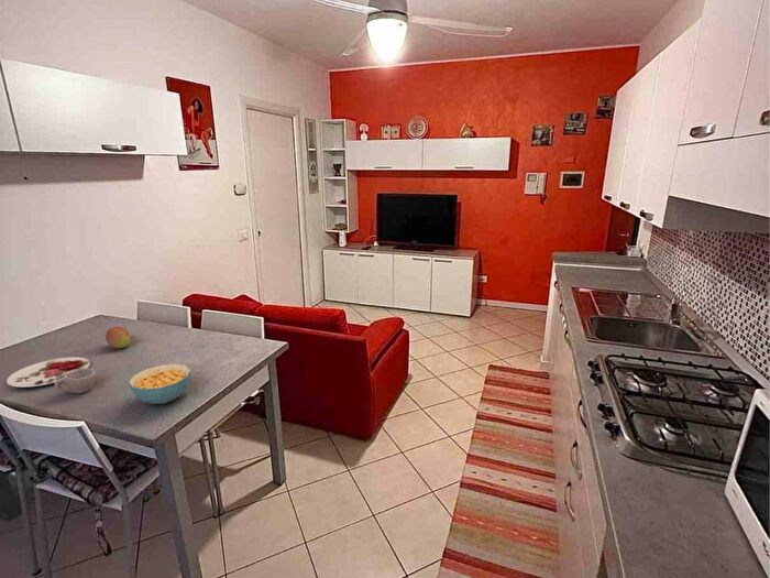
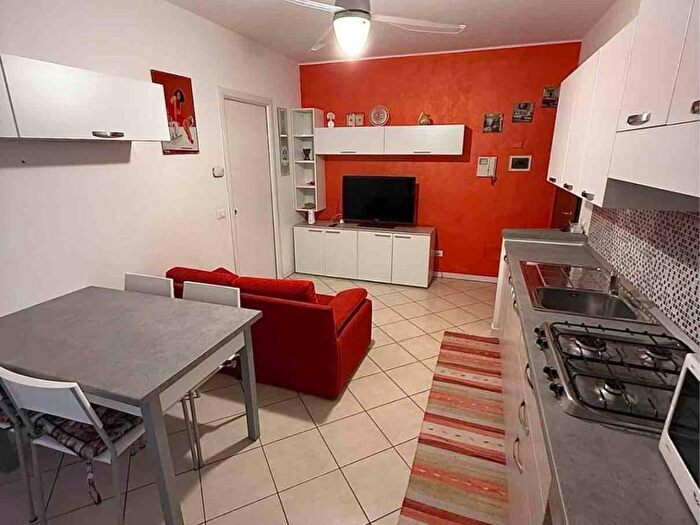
- plate [6,356,91,389]
- cereal bowl [128,362,193,405]
- fruit [105,326,132,349]
- cup [54,367,97,394]
